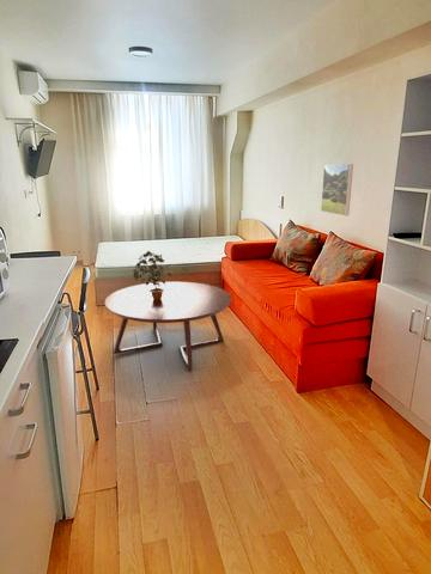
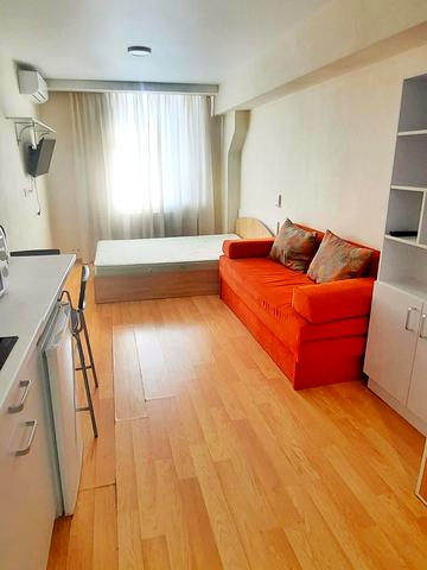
- coffee table [104,281,232,372]
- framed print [320,163,354,216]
- potted plant [130,250,172,300]
